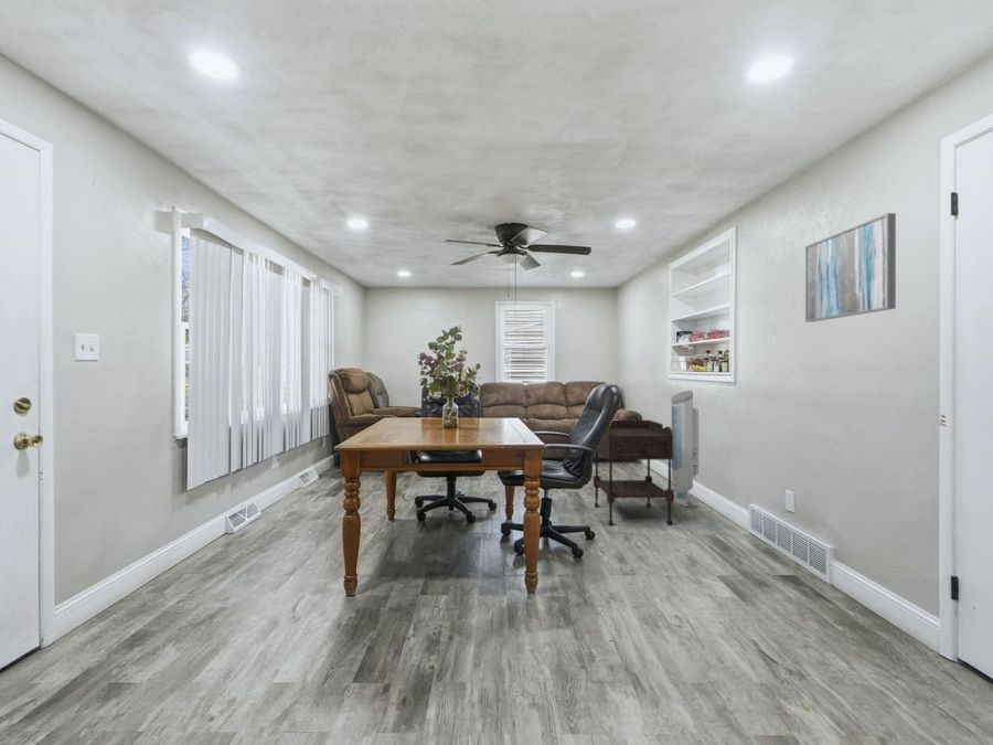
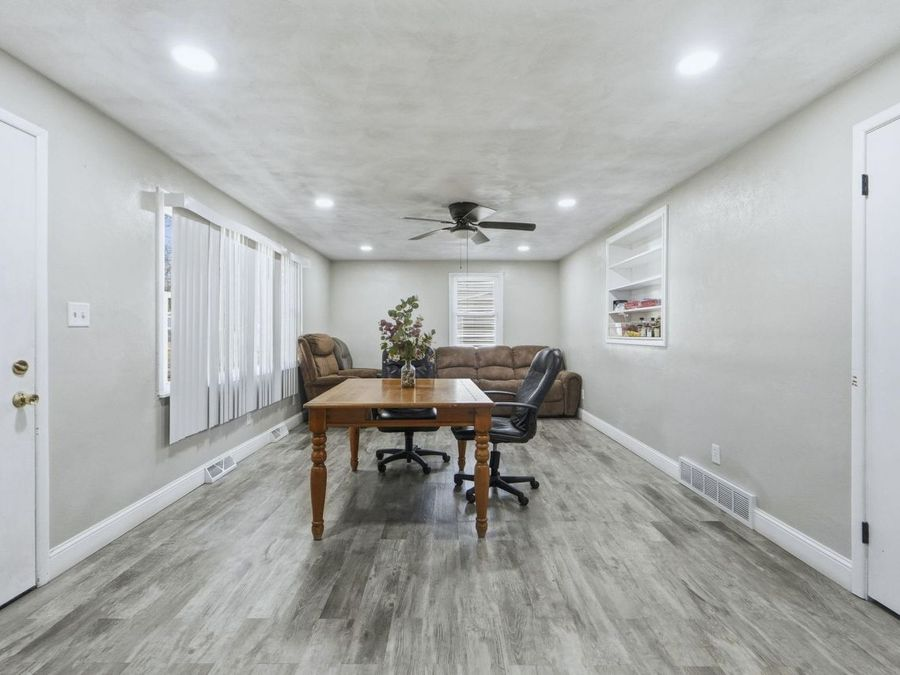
- wall art [804,212,897,323]
- side table [592,419,675,526]
- air purifier [671,390,700,508]
